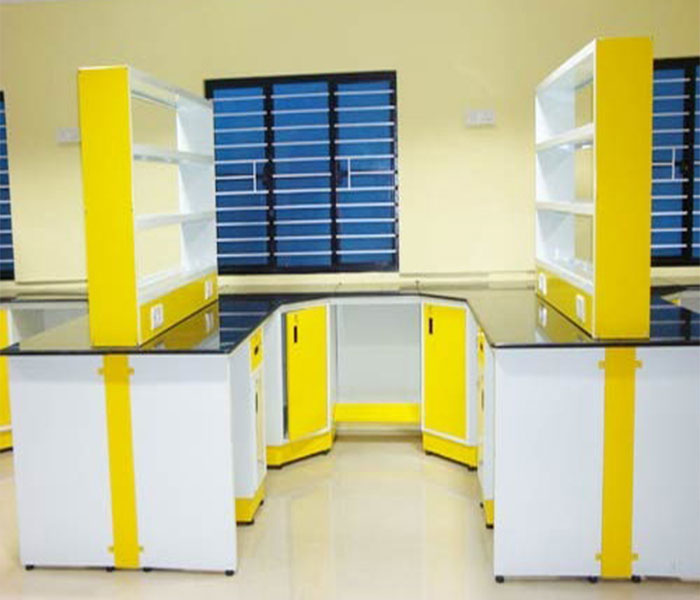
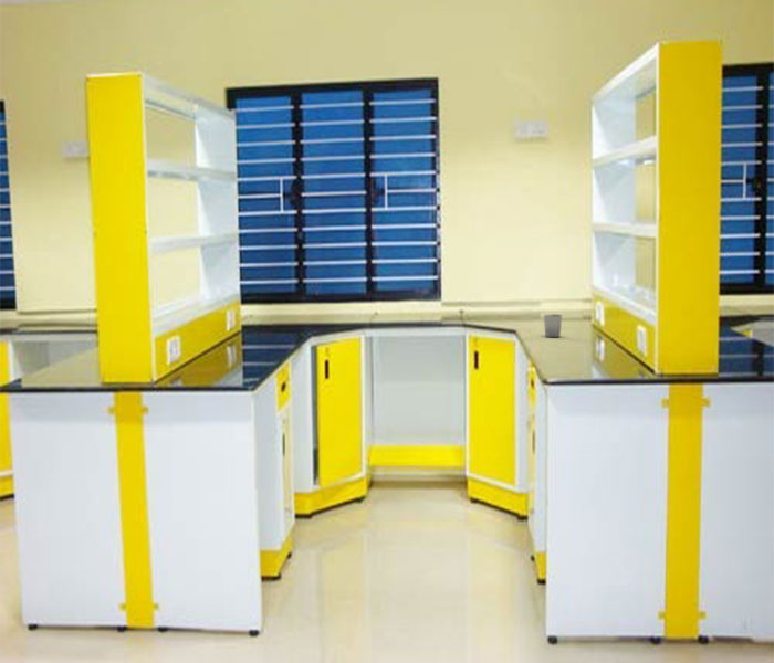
+ cup [542,314,563,338]
